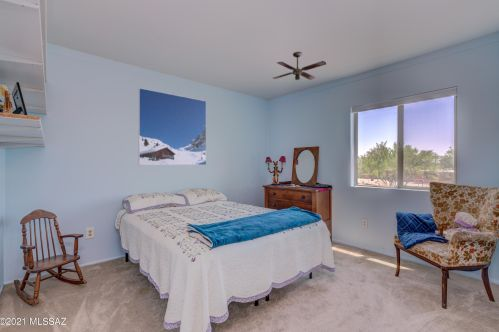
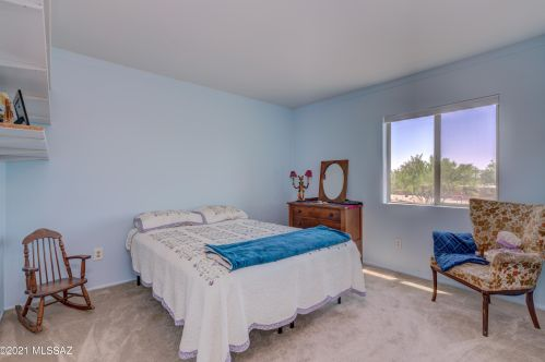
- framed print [137,87,207,166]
- ceiling fan [272,51,327,81]
